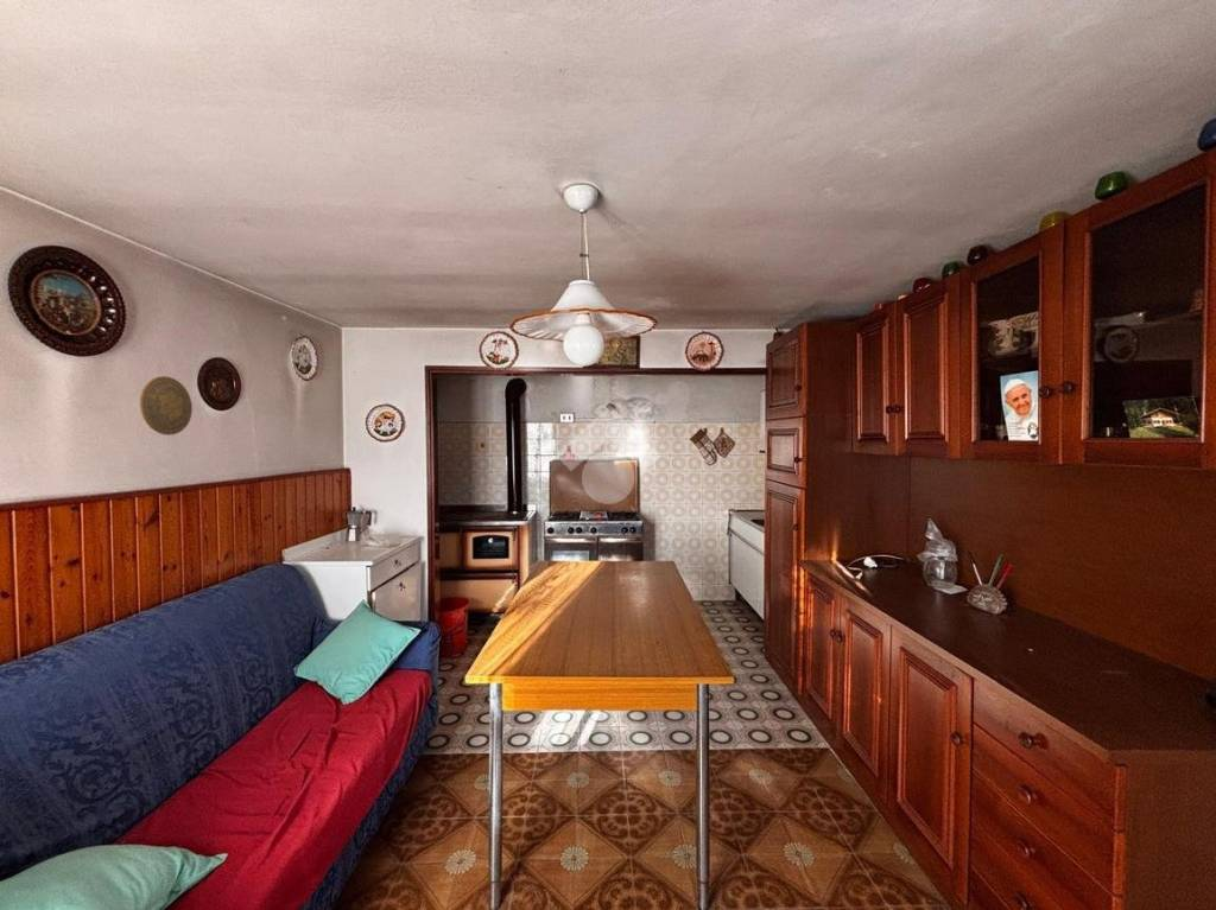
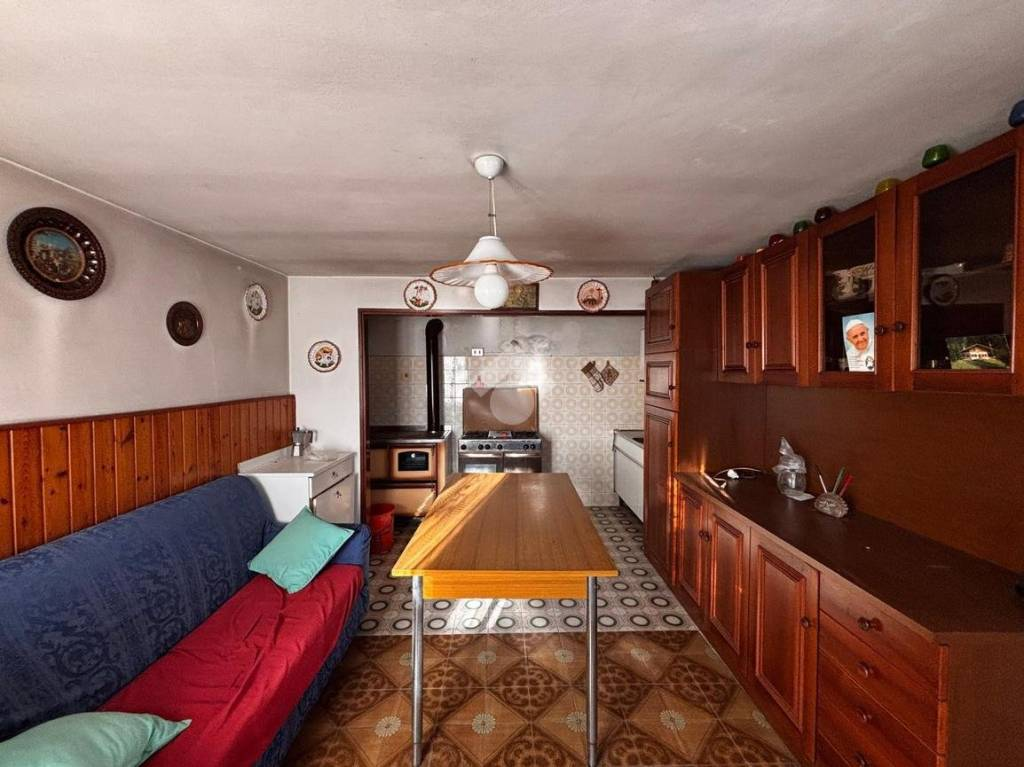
- decorative plate [139,375,194,437]
